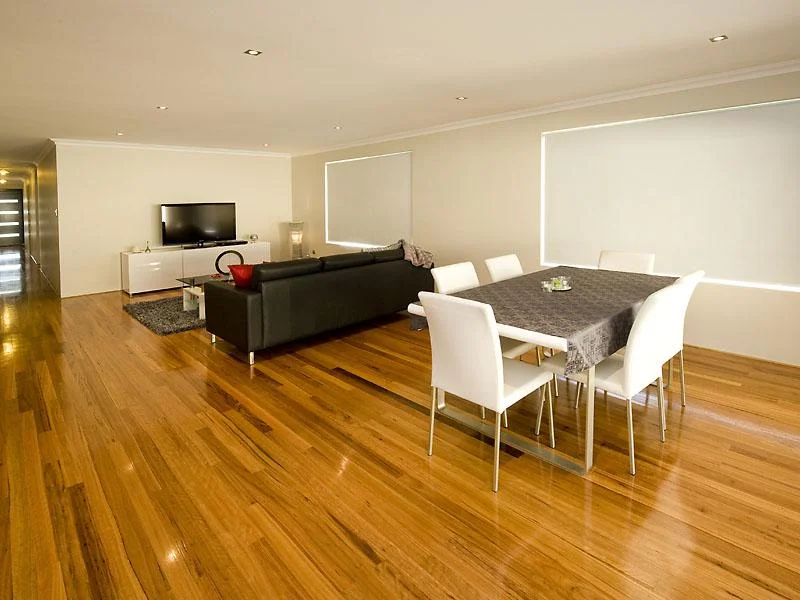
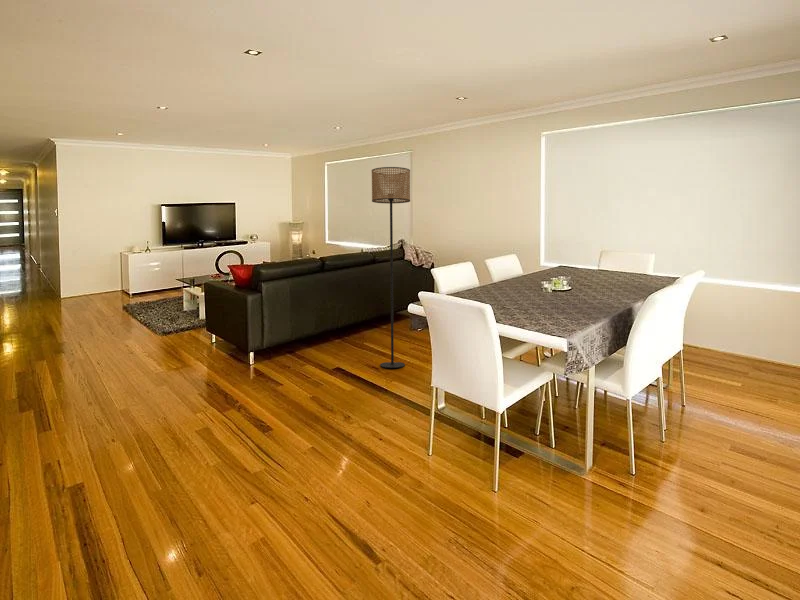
+ floor lamp [371,166,411,369]
